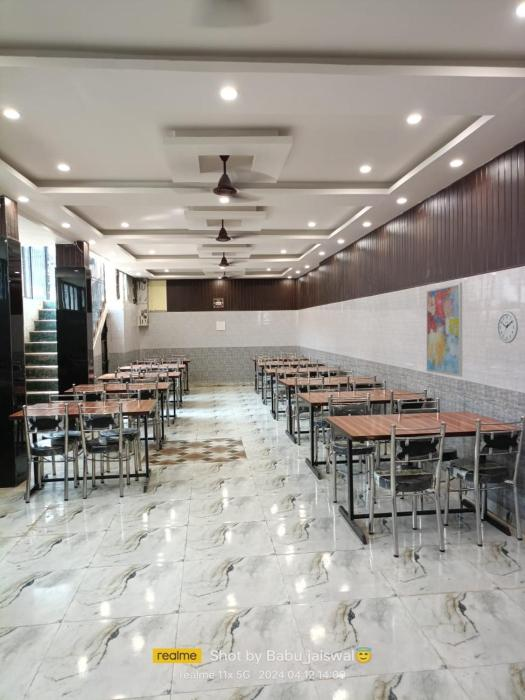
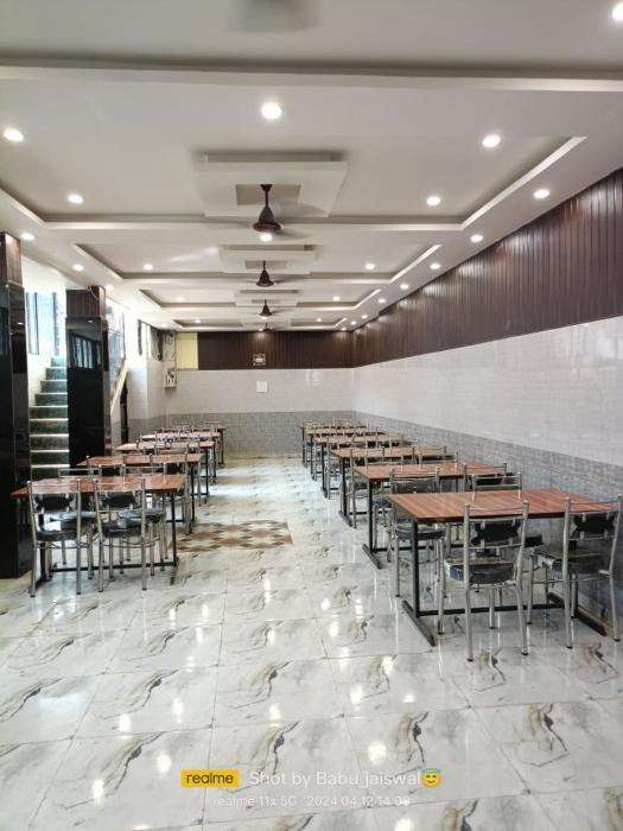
- wall clock [496,310,519,344]
- wall art [425,282,463,378]
